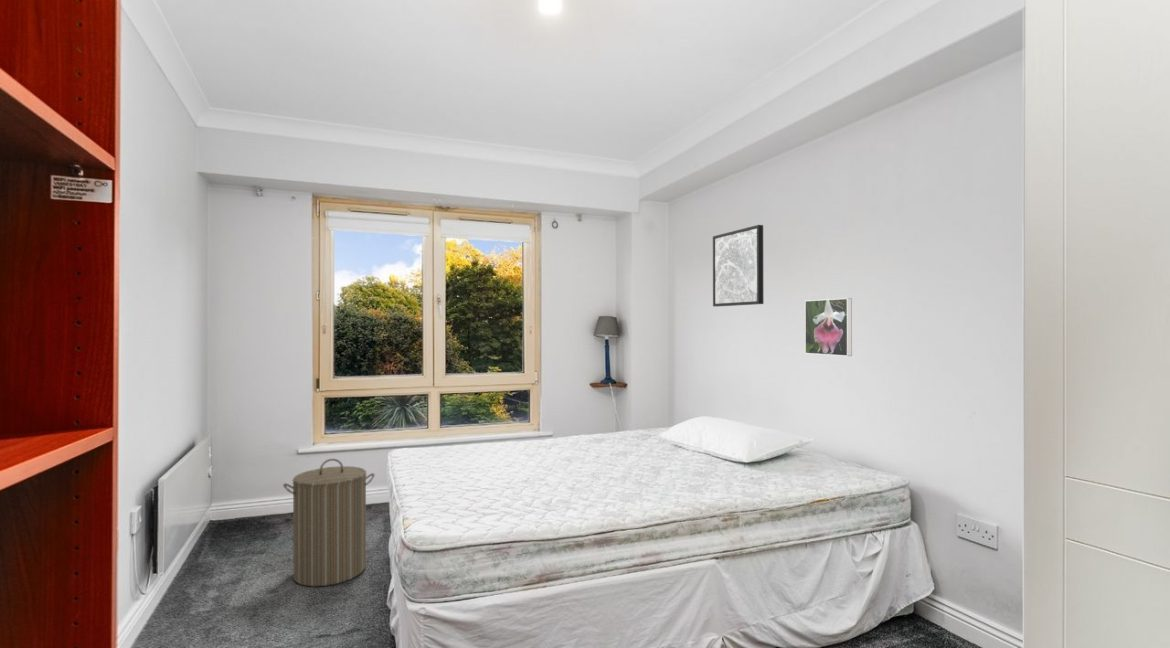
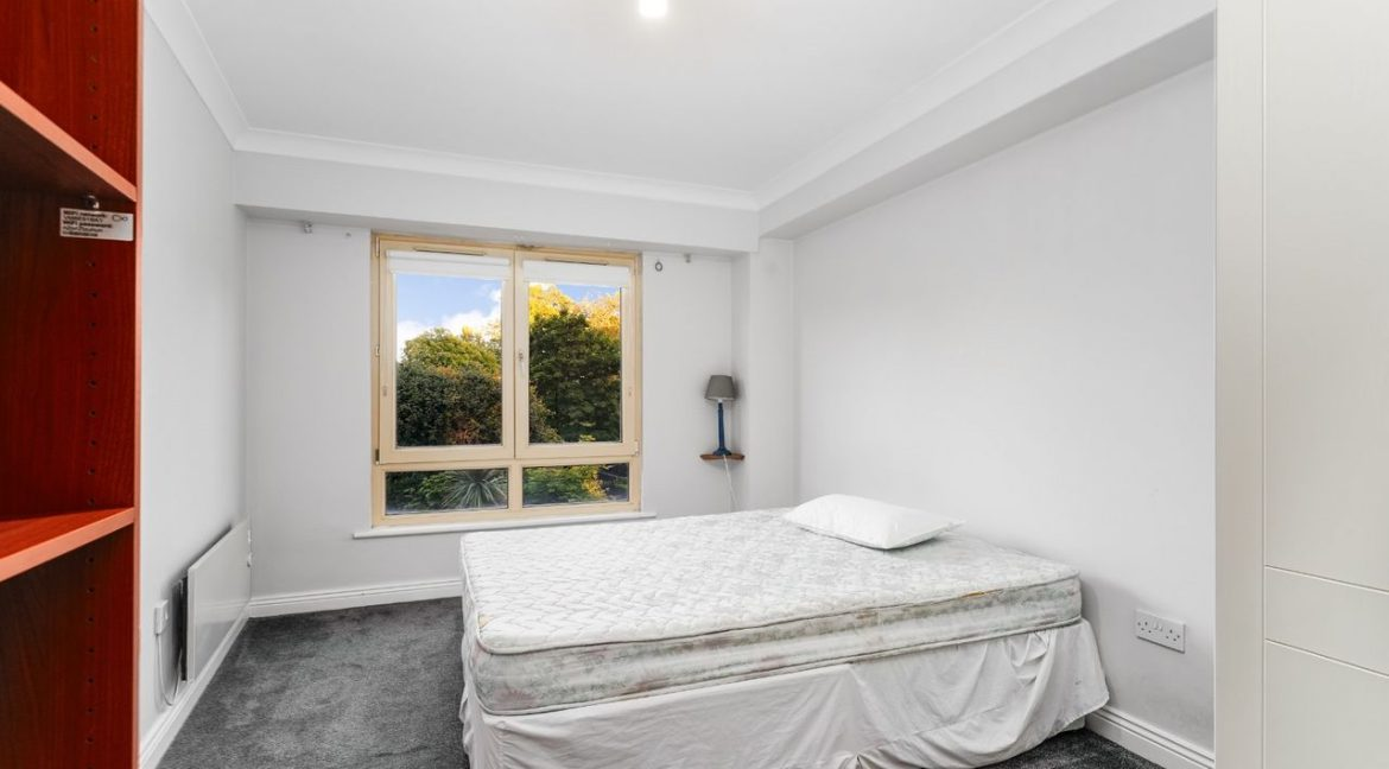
- laundry hamper [282,458,376,588]
- wall art [712,224,765,307]
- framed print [804,297,853,357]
